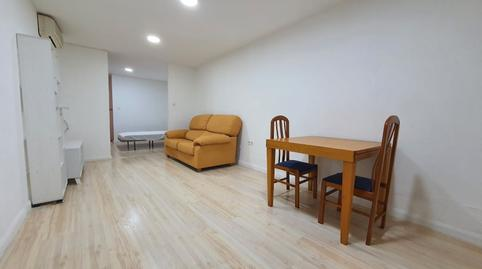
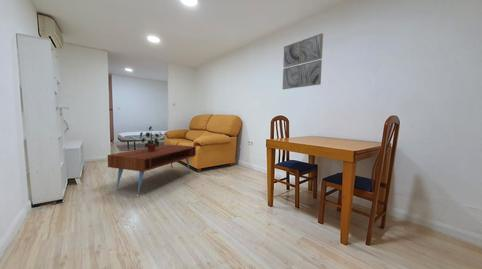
+ wall art [282,32,324,90]
+ coffee table [107,144,197,194]
+ potted plant [139,125,162,152]
